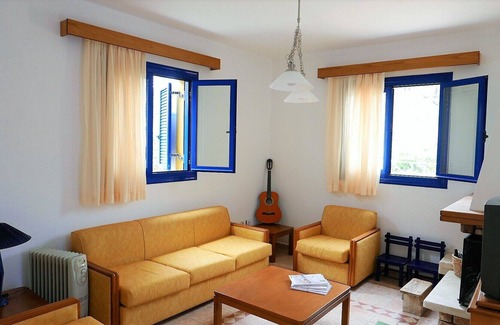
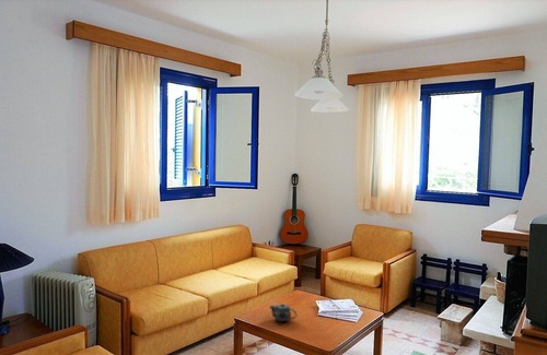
+ chinaware [268,303,298,322]
